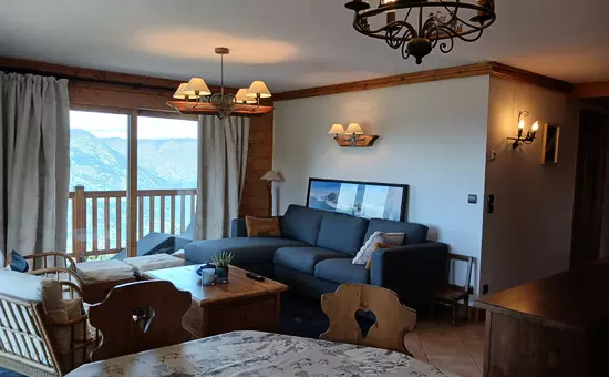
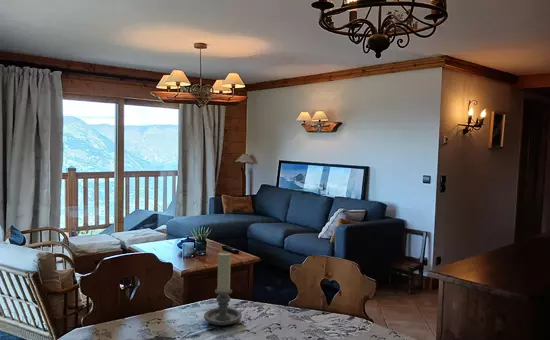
+ candle holder [203,251,243,326]
